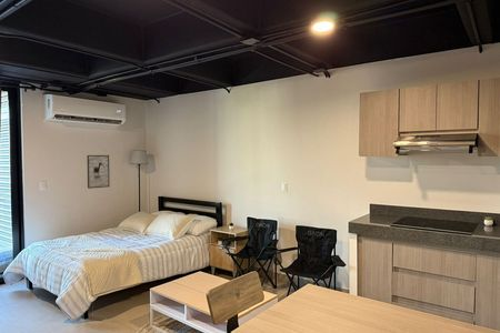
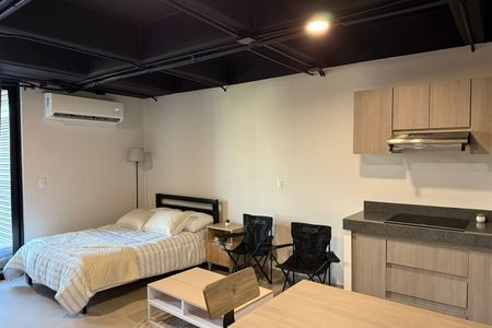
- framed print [86,154,111,190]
